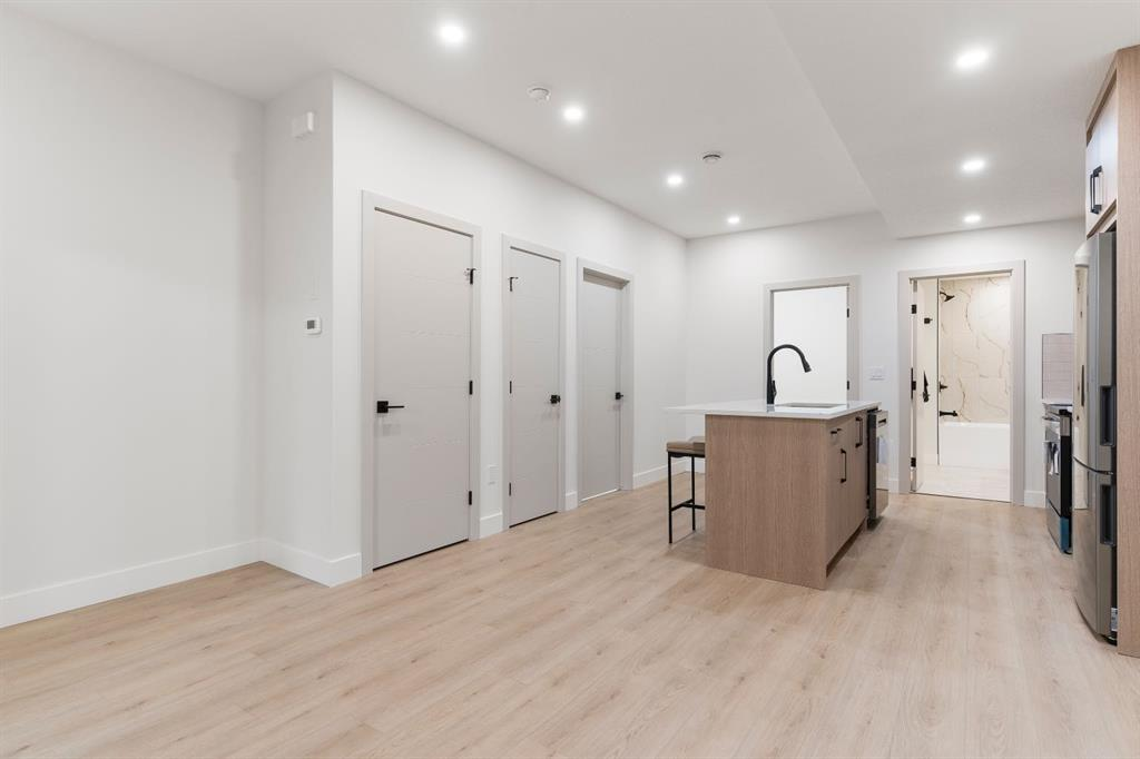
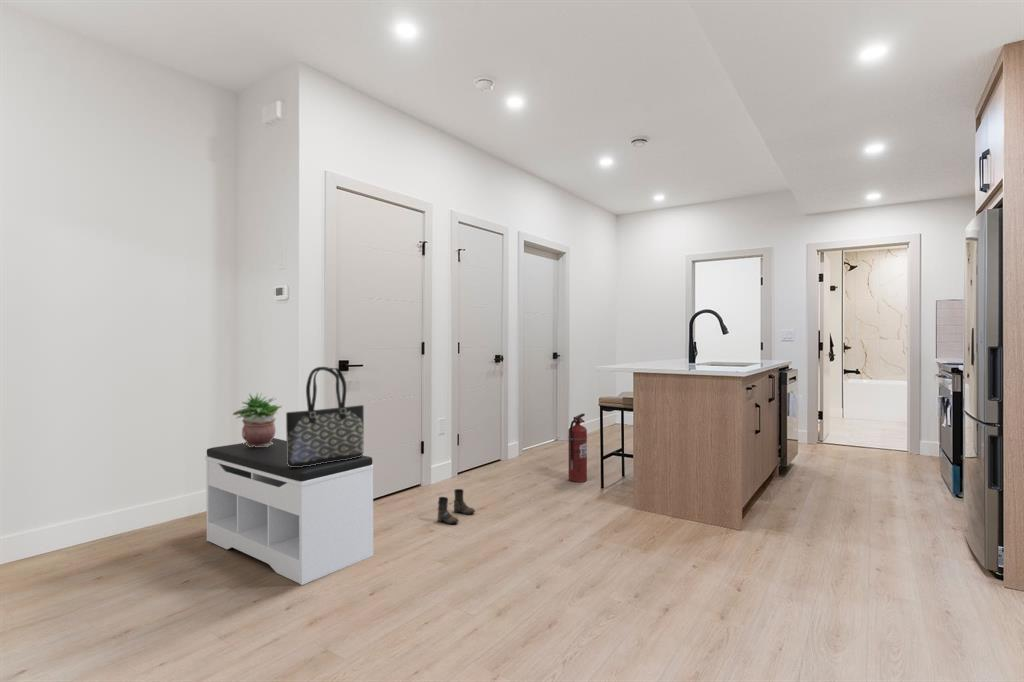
+ boots [437,488,476,525]
+ potted plant [232,392,283,447]
+ bench [204,437,374,586]
+ fire extinguisher [567,413,588,483]
+ tote bag [285,366,365,467]
